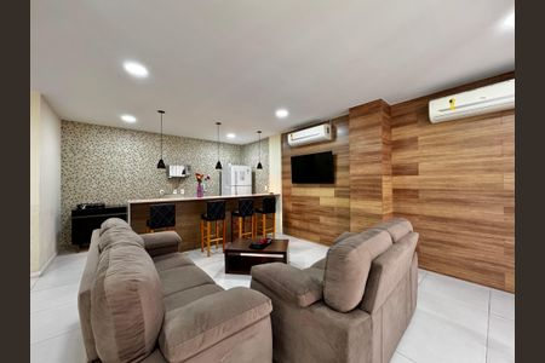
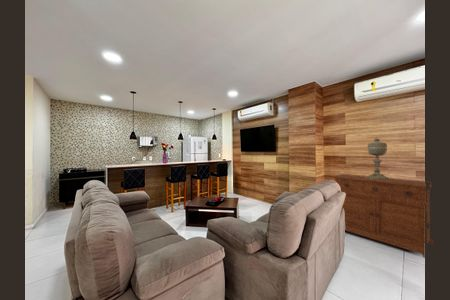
+ decorative urn [365,137,390,180]
+ sideboard [332,173,434,259]
